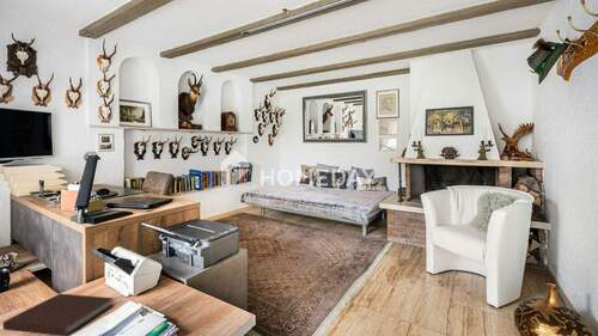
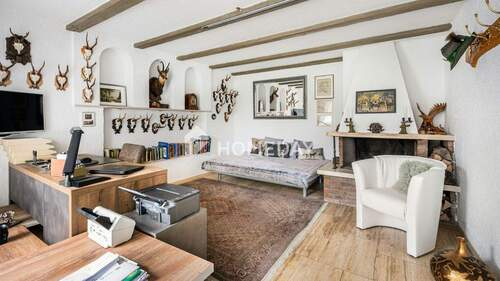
- notebook [2,293,115,336]
